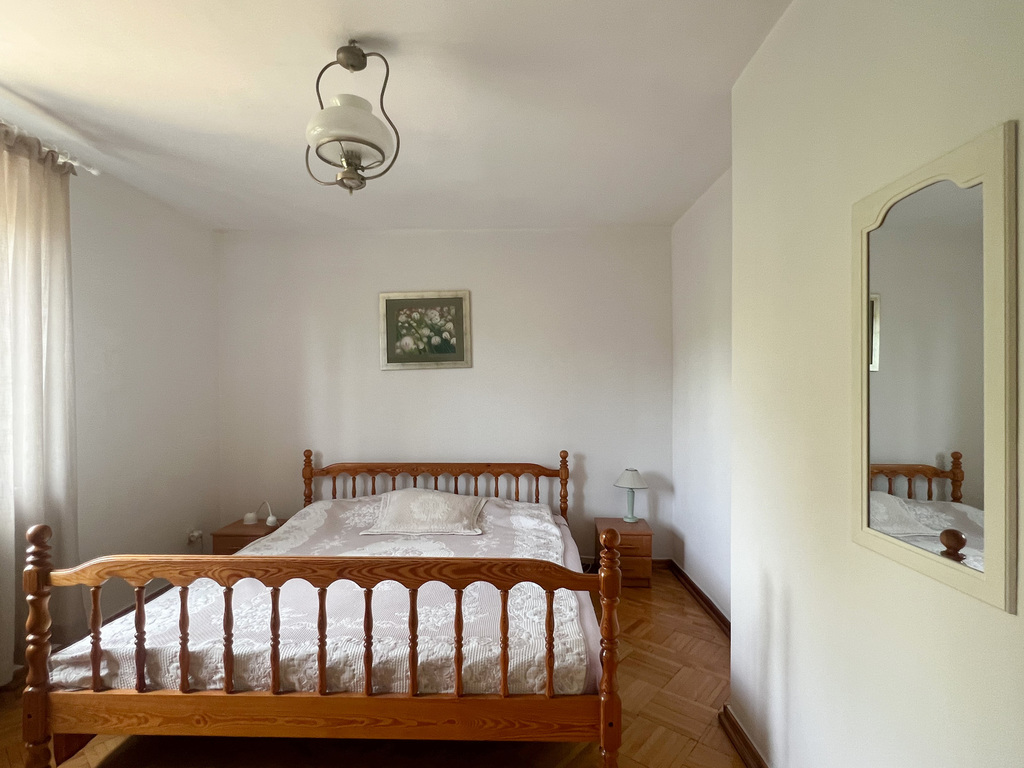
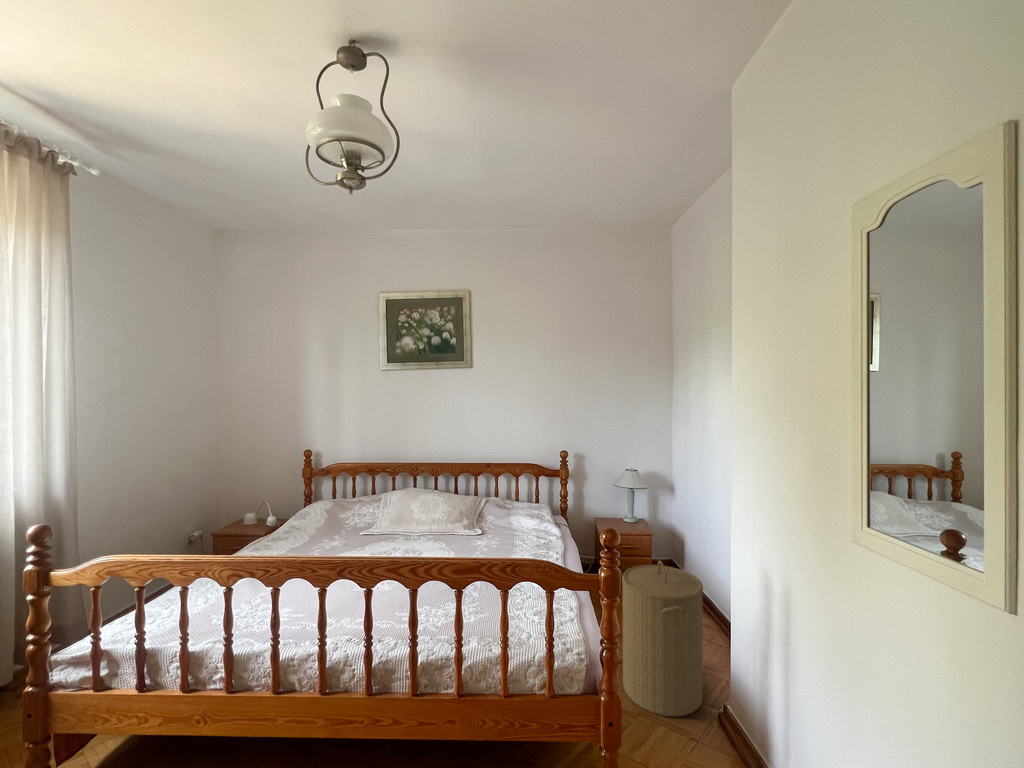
+ laundry hamper [621,560,704,718]
